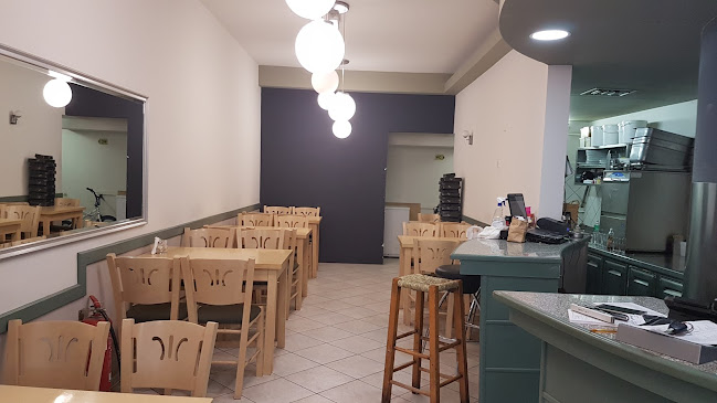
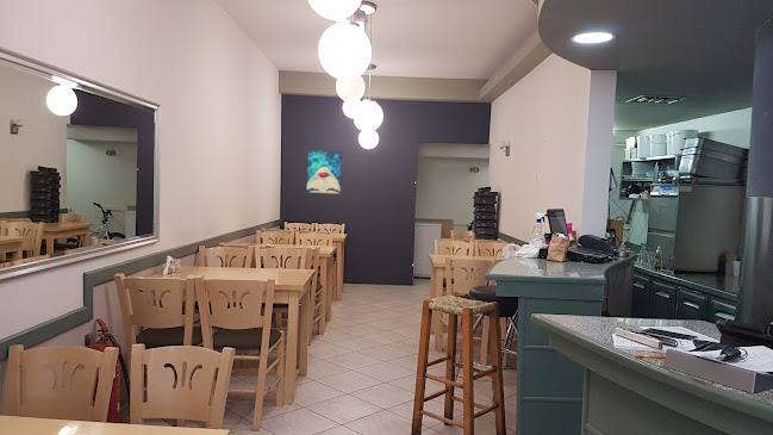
+ wall art [306,149,343,194]
